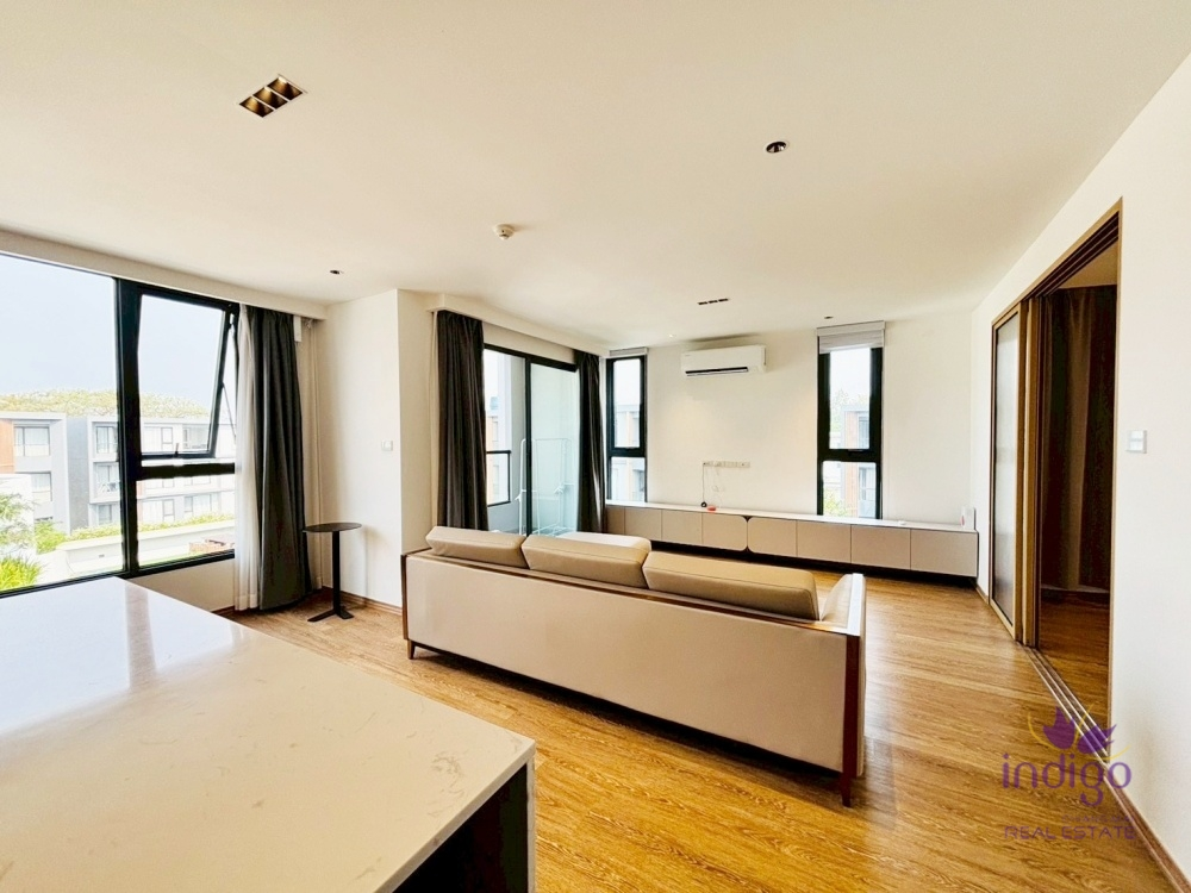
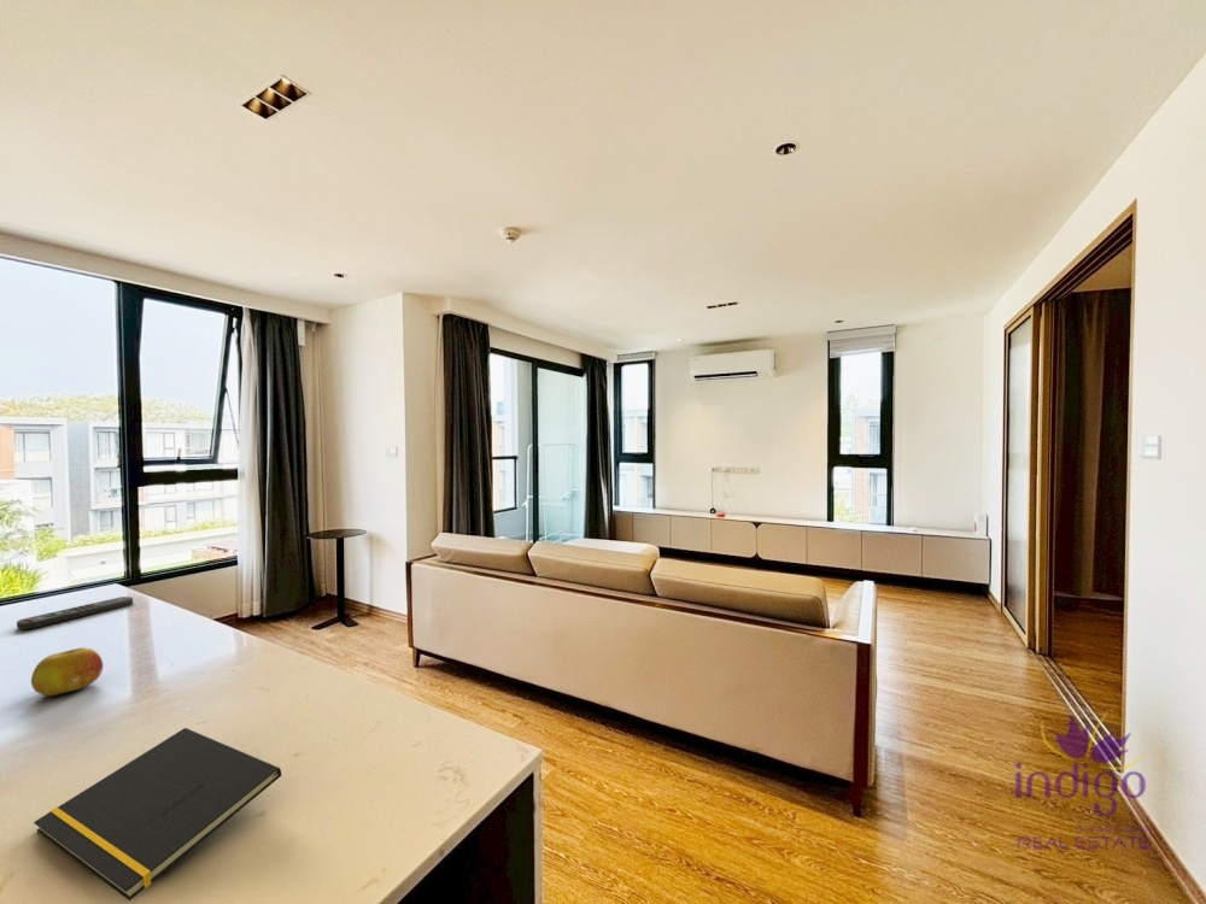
+ remote control [16,595,134,630]
+ fruit [30,646,104,697]
+ notepad [33,727,282,902]
